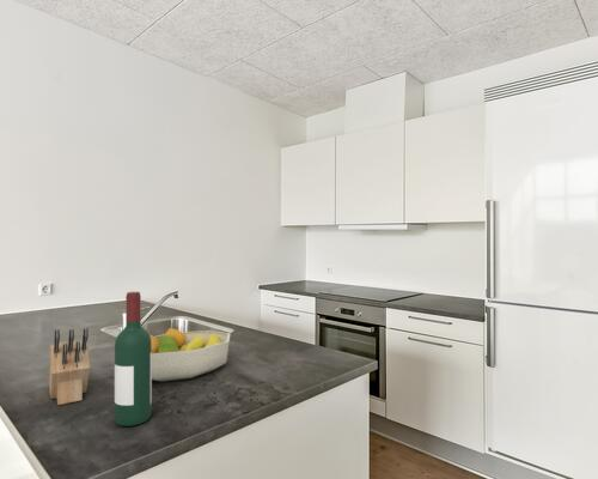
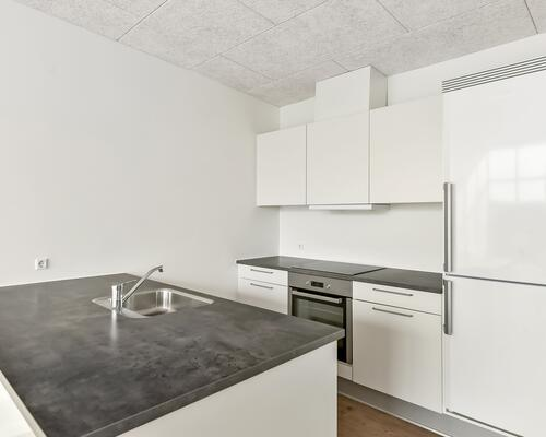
- knife block [48,327,91,406]
- fruit bowl [150,327,232,382]
- wine bottle [114,291,153,428]
